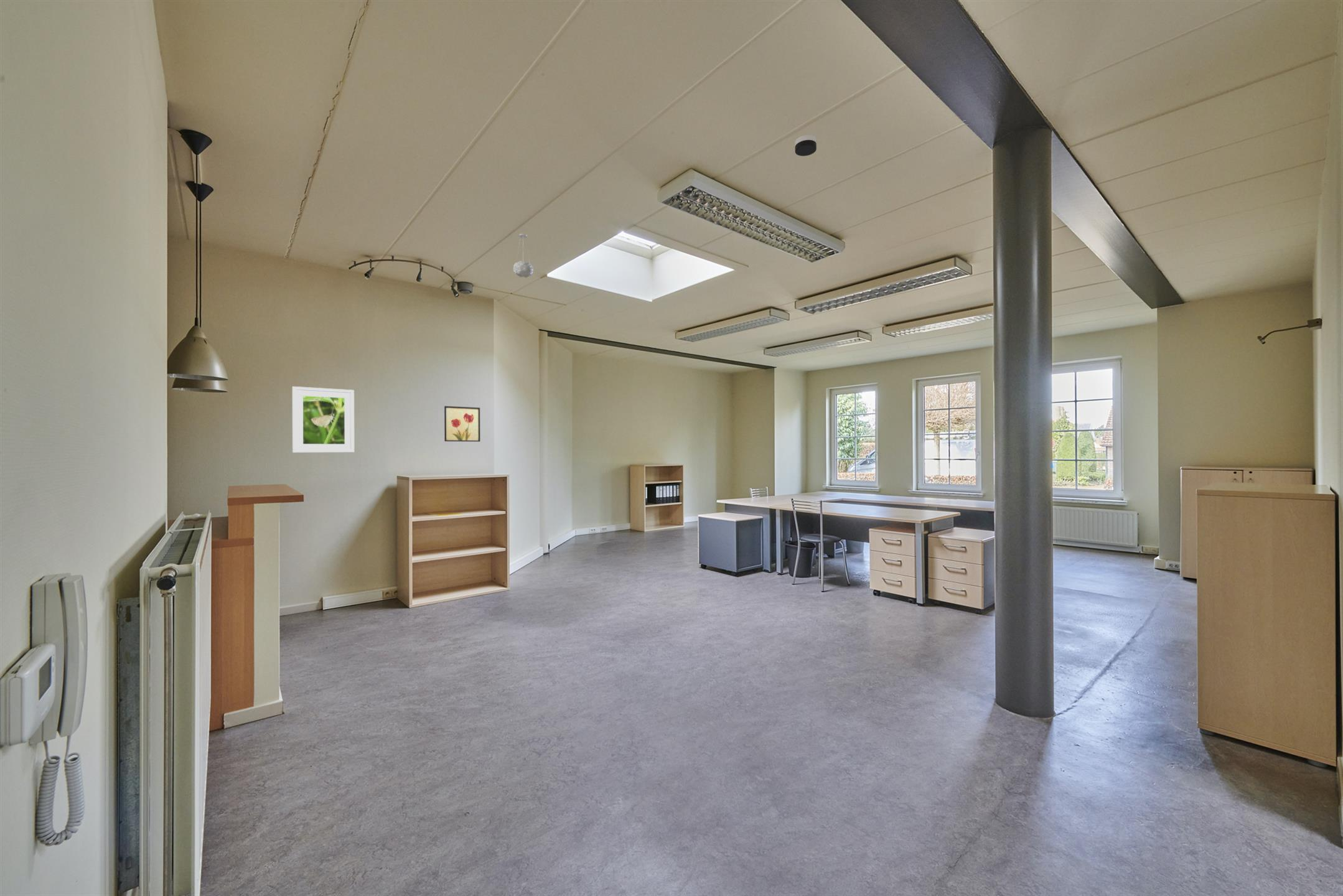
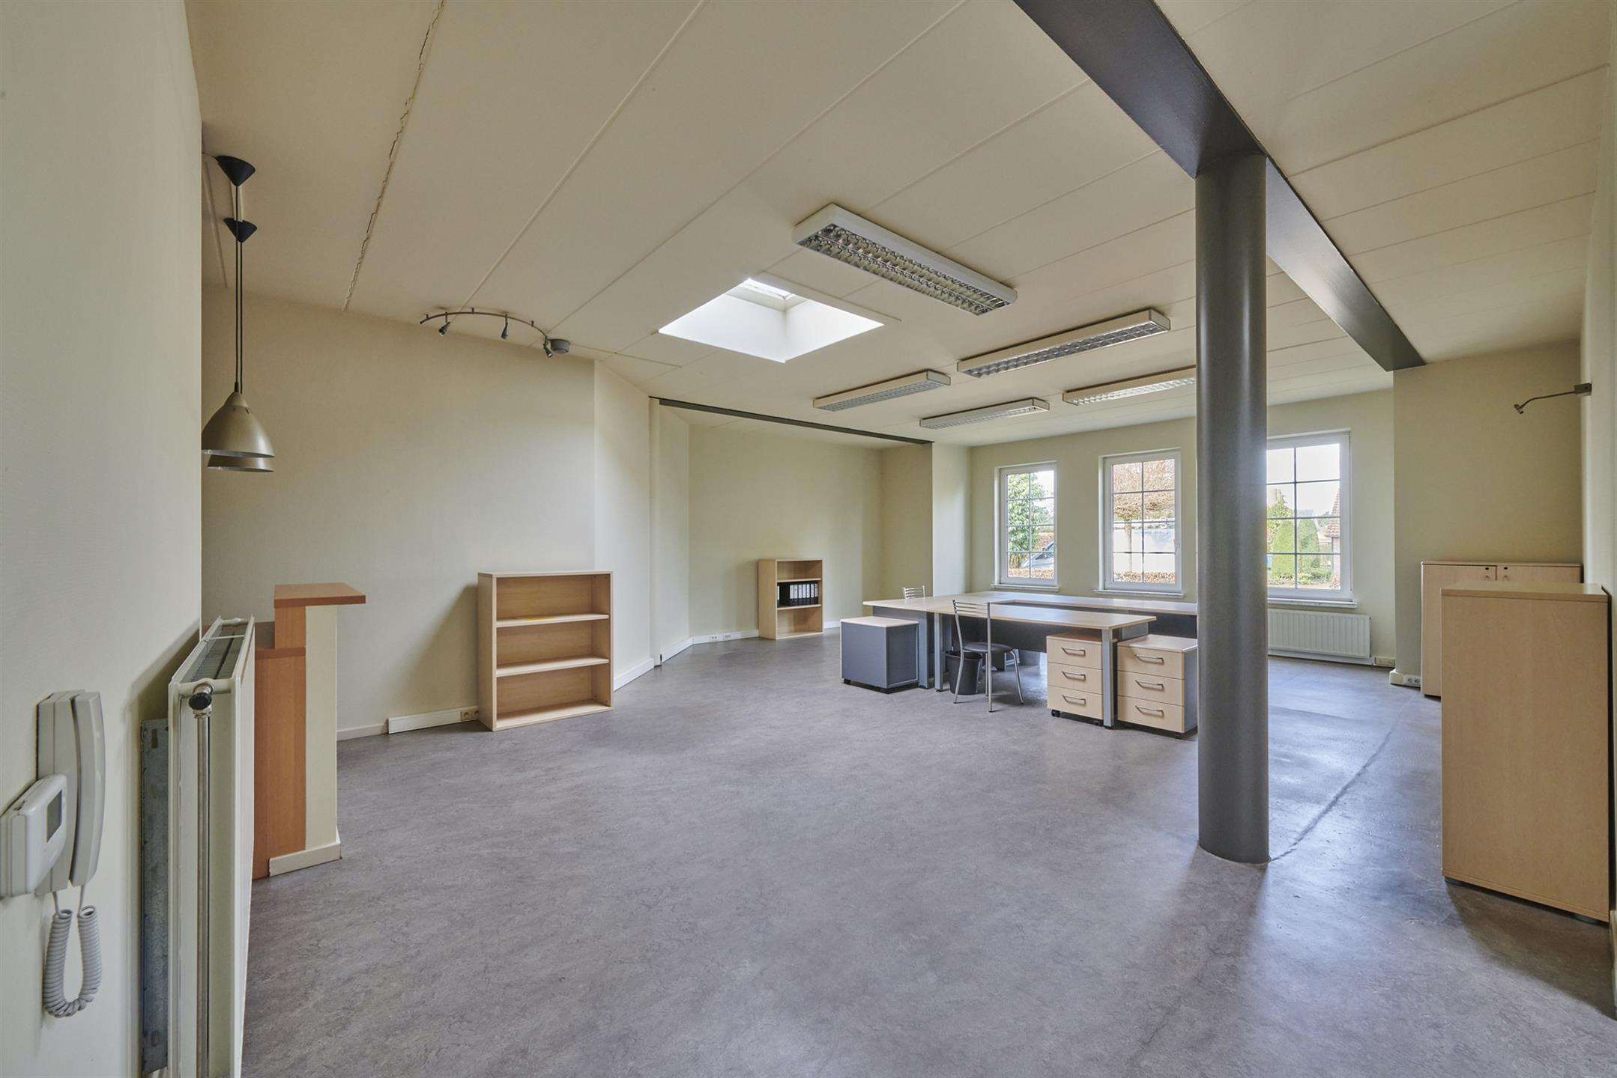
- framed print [292,386,355,454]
- pendant light [513,233,534,278]
- smoke detector [794,134,817,157]
- wall art [444,406,481,442]
